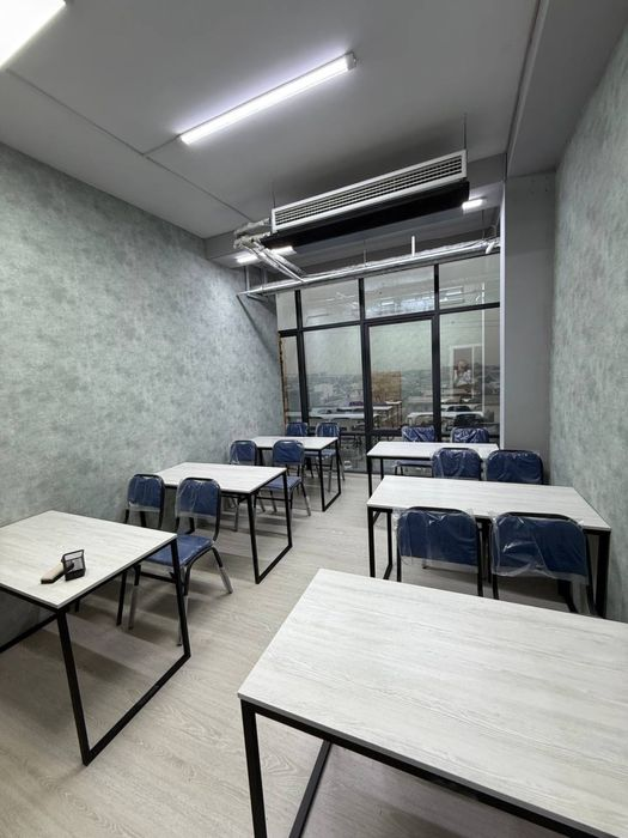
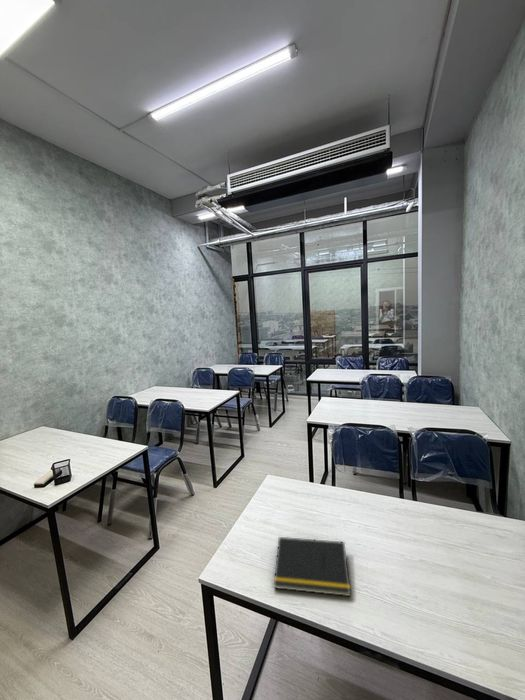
+ notepad [273,536,352,597]
